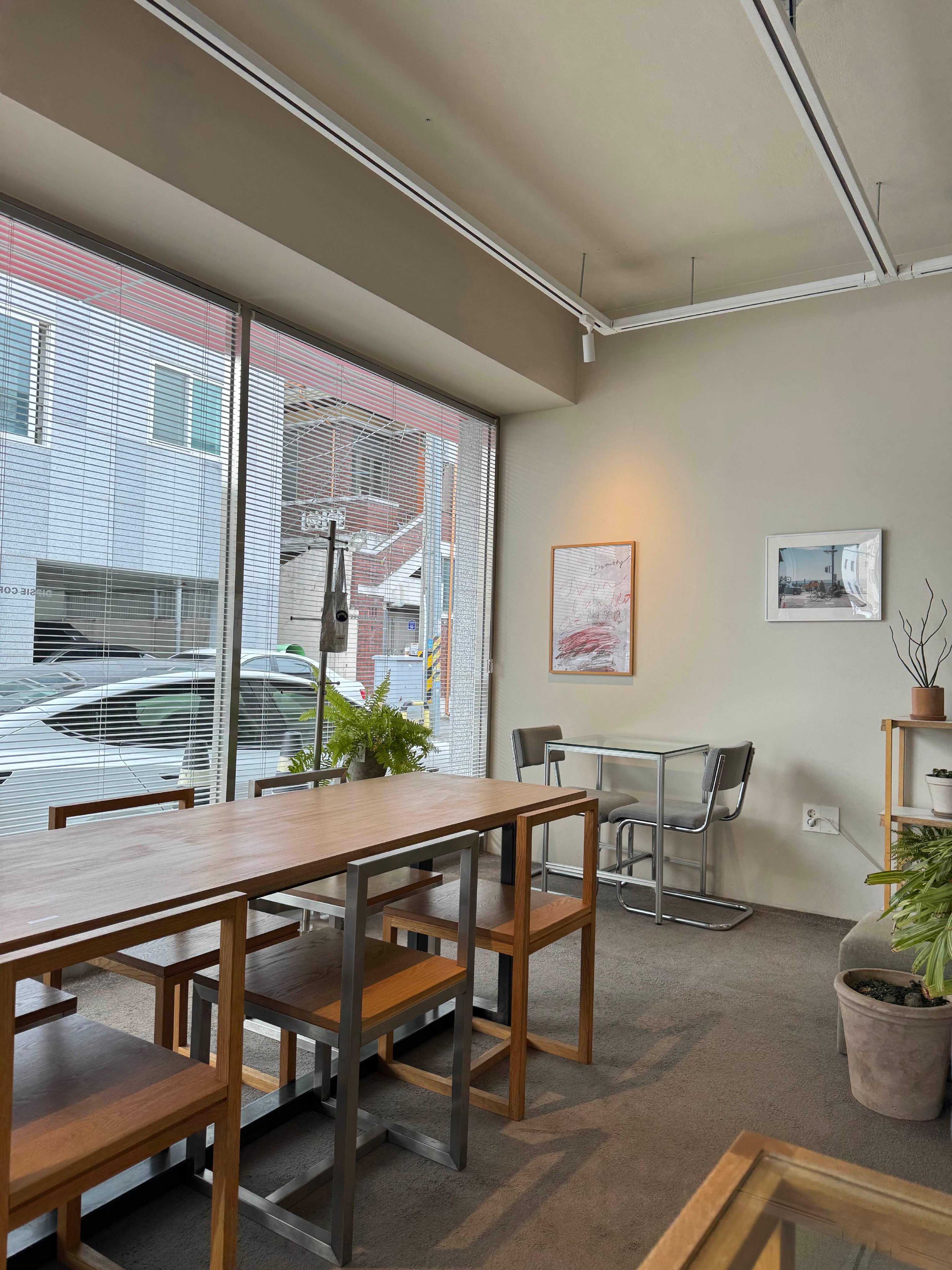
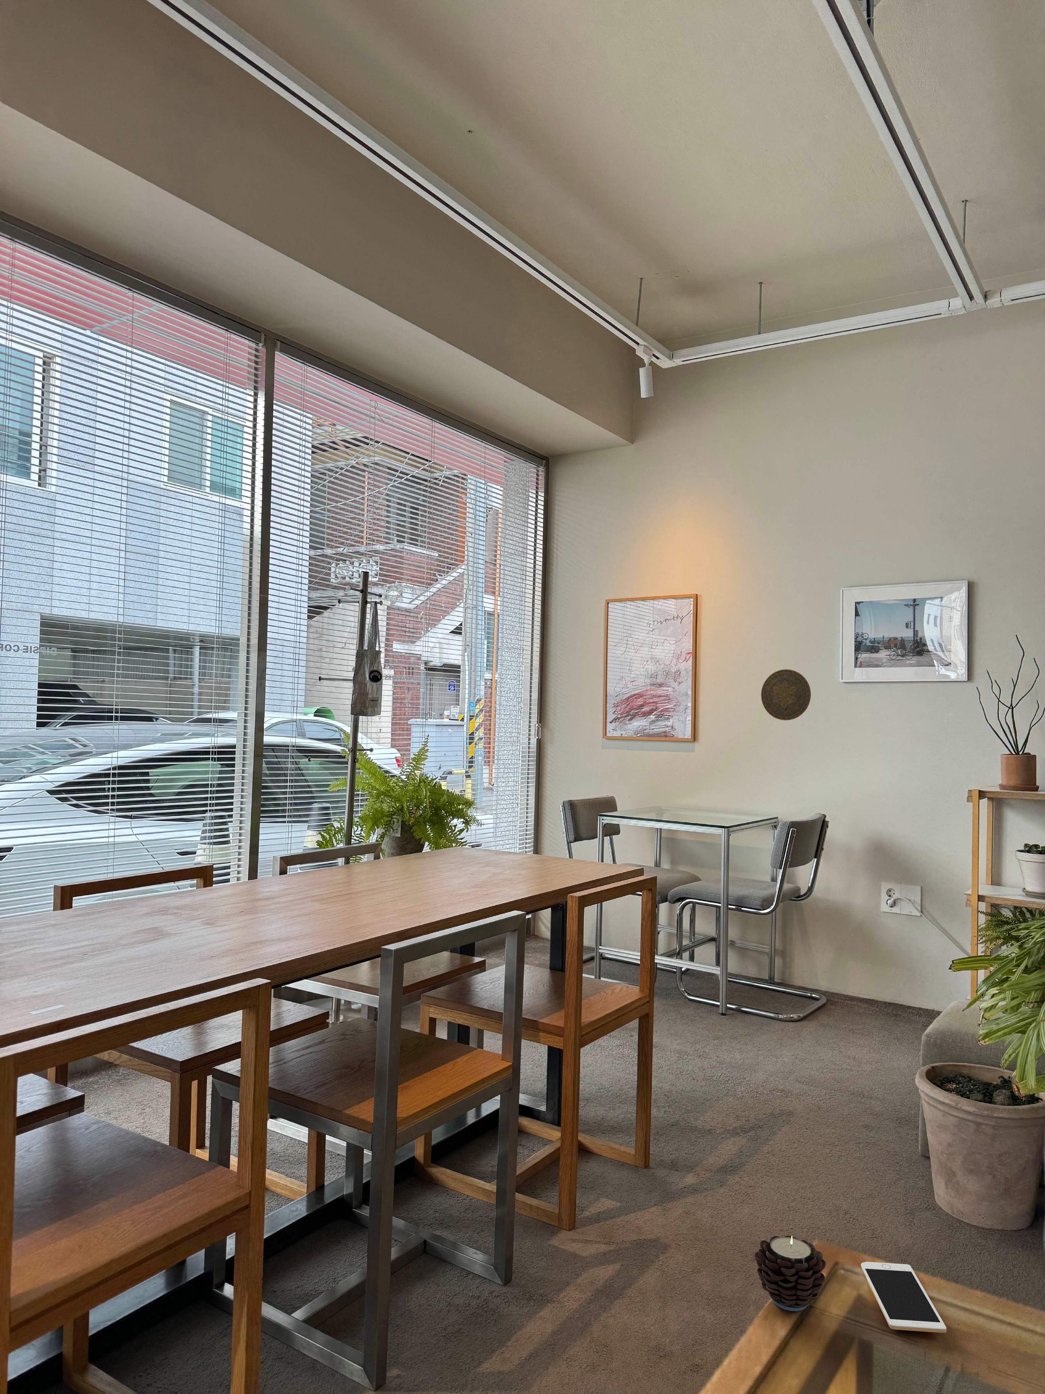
+ decorative plate [761,668,811,721]
+ candle [754,1236,825,1312]
+ cell phone [861,1261,946,1333]
